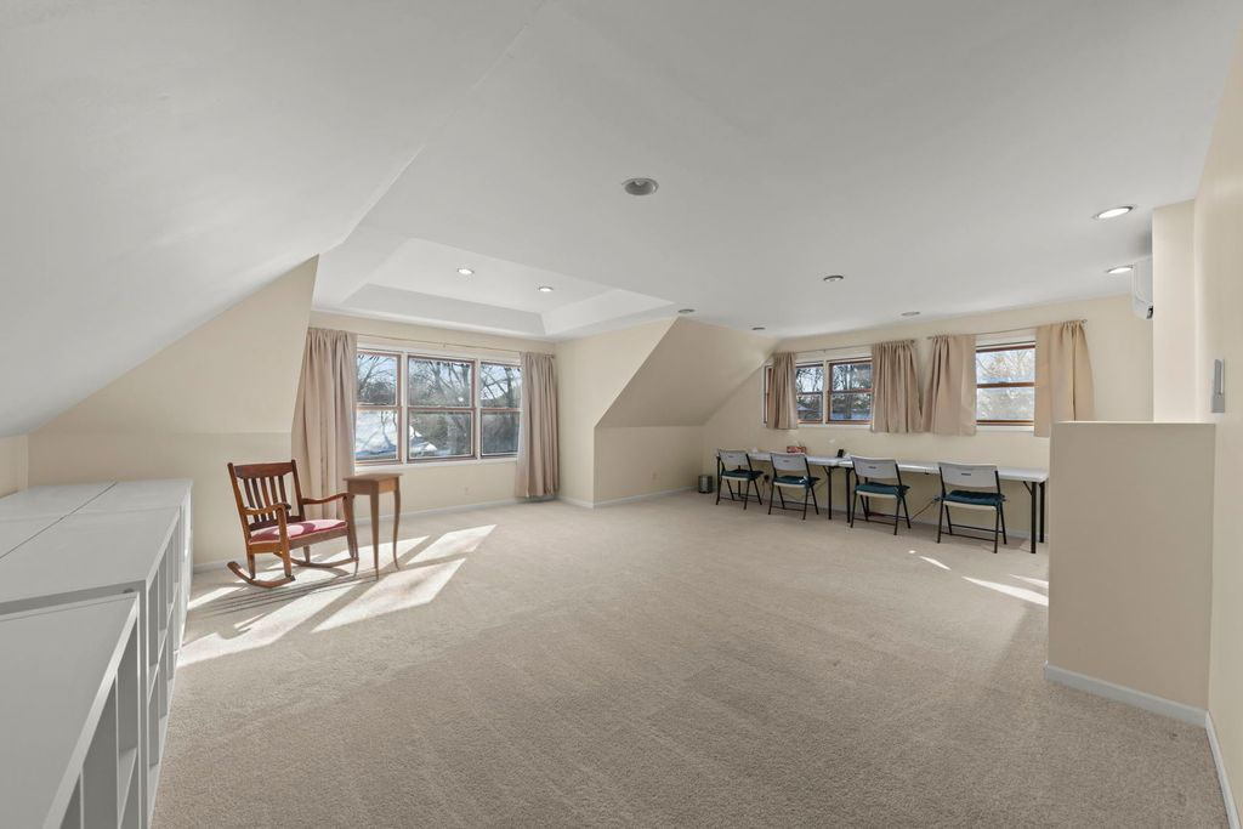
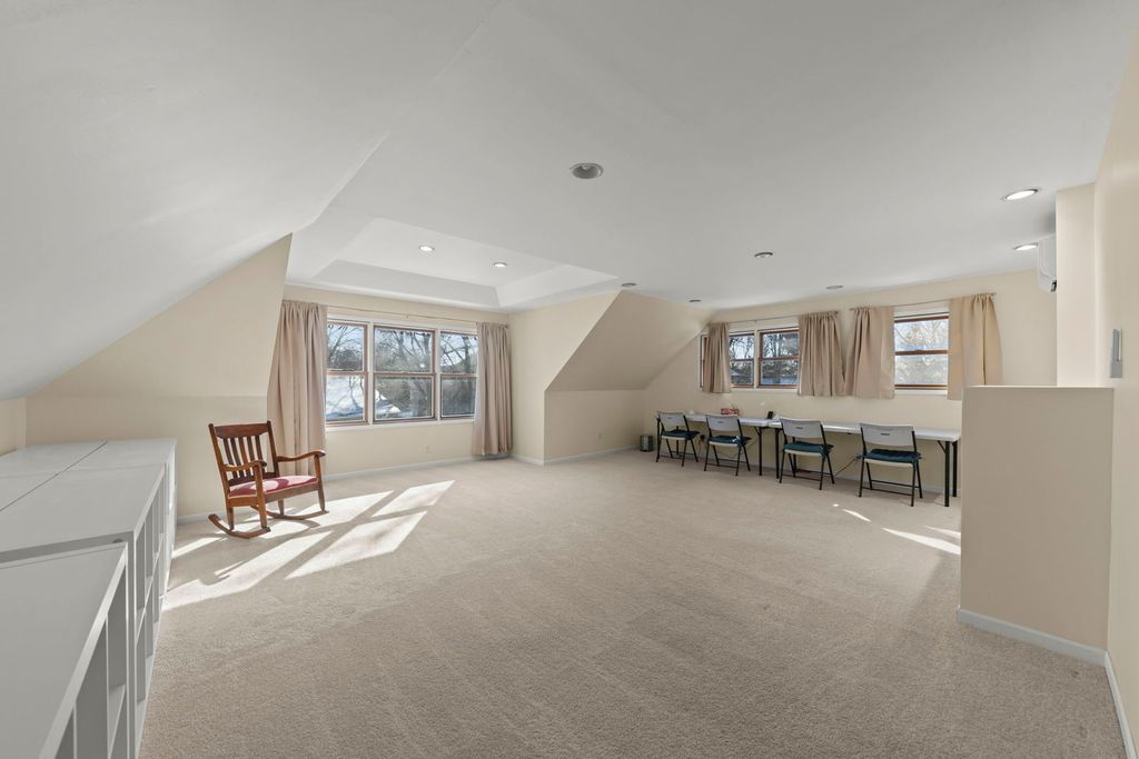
- side table [341,472,404,581]
